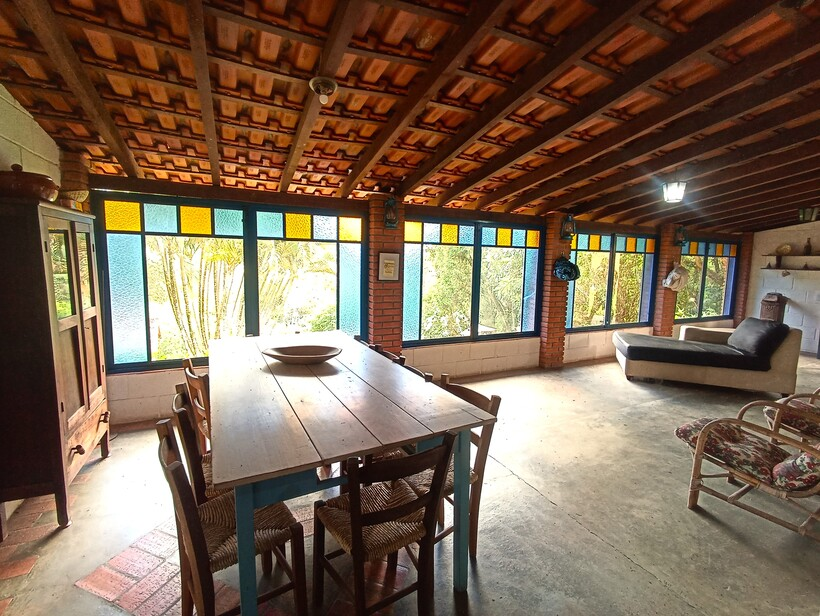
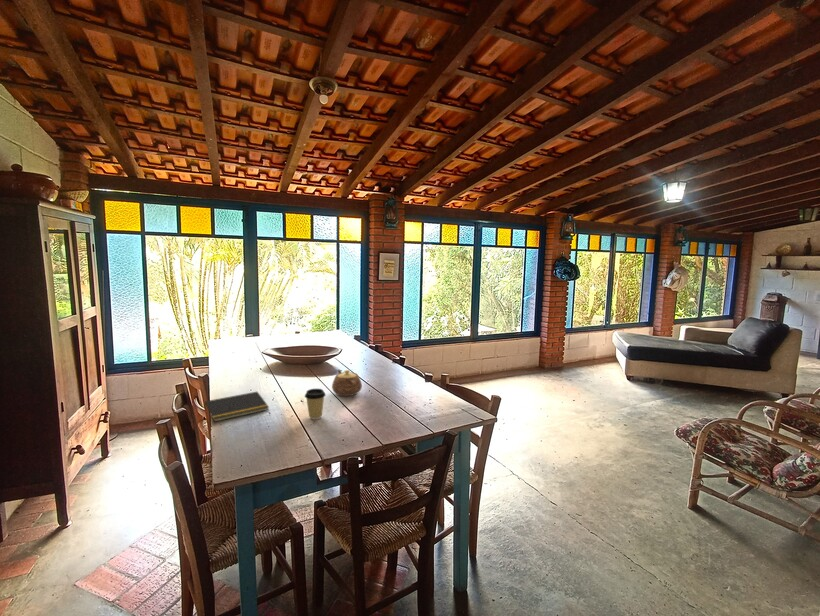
+ coffee cup [304,388,327,421]
+ teapot [331,368,363,397]
+ notepad [203,391,270,423]
